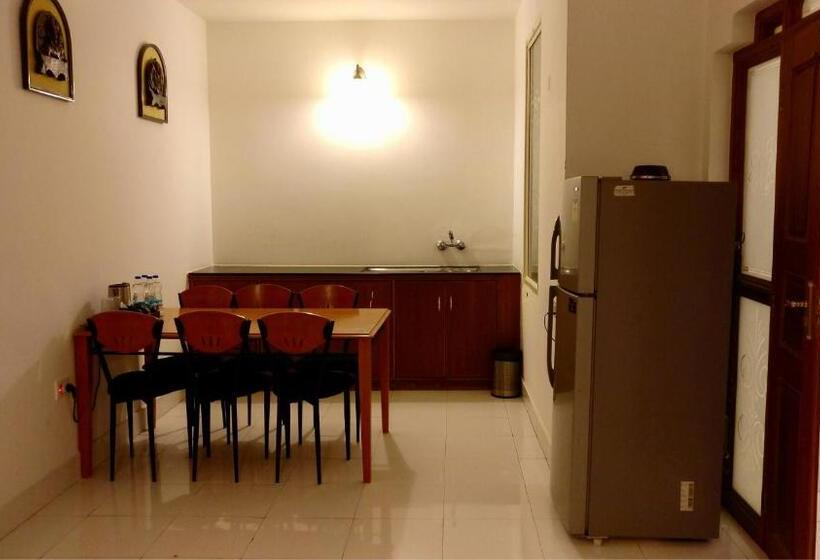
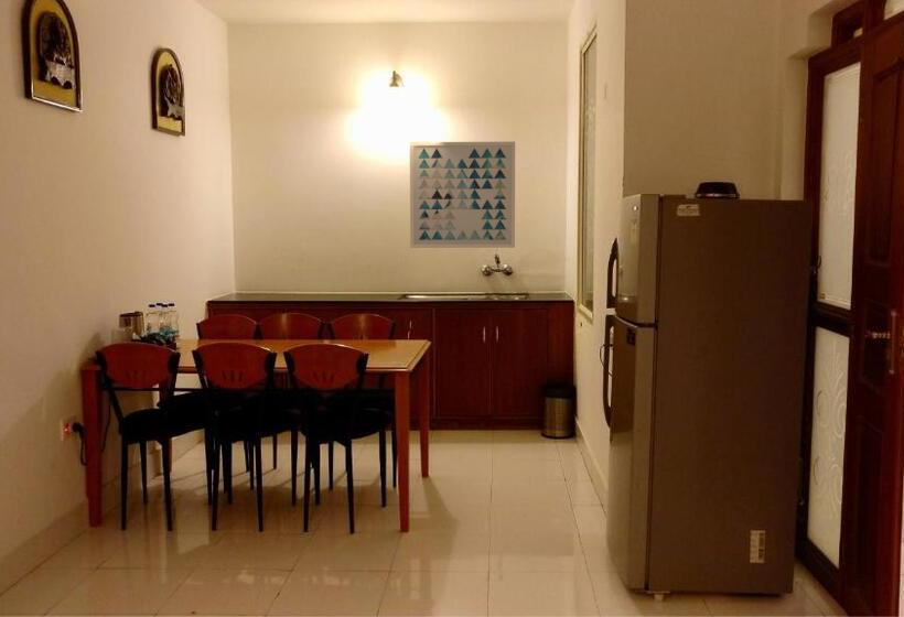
+ wall art [409,140,516,249]
